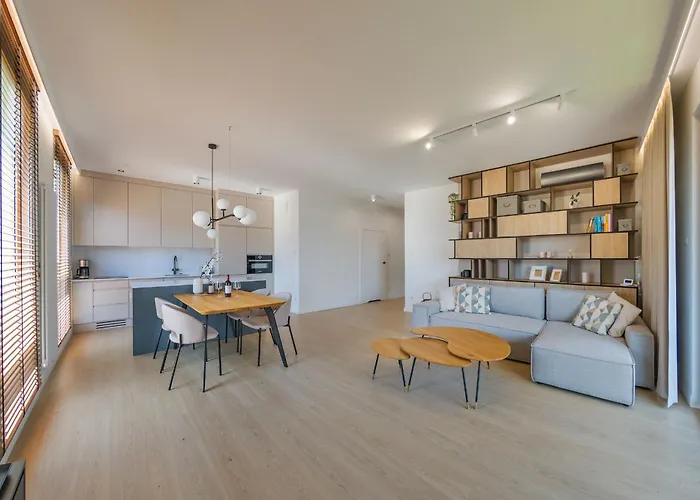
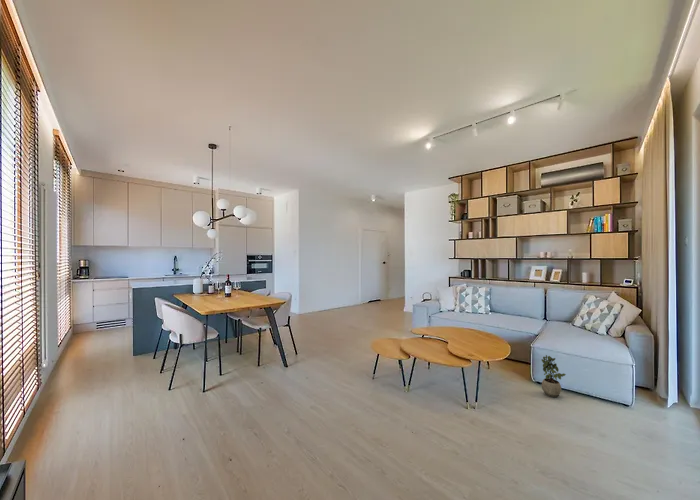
+ potted plant [541,354,567,398]
